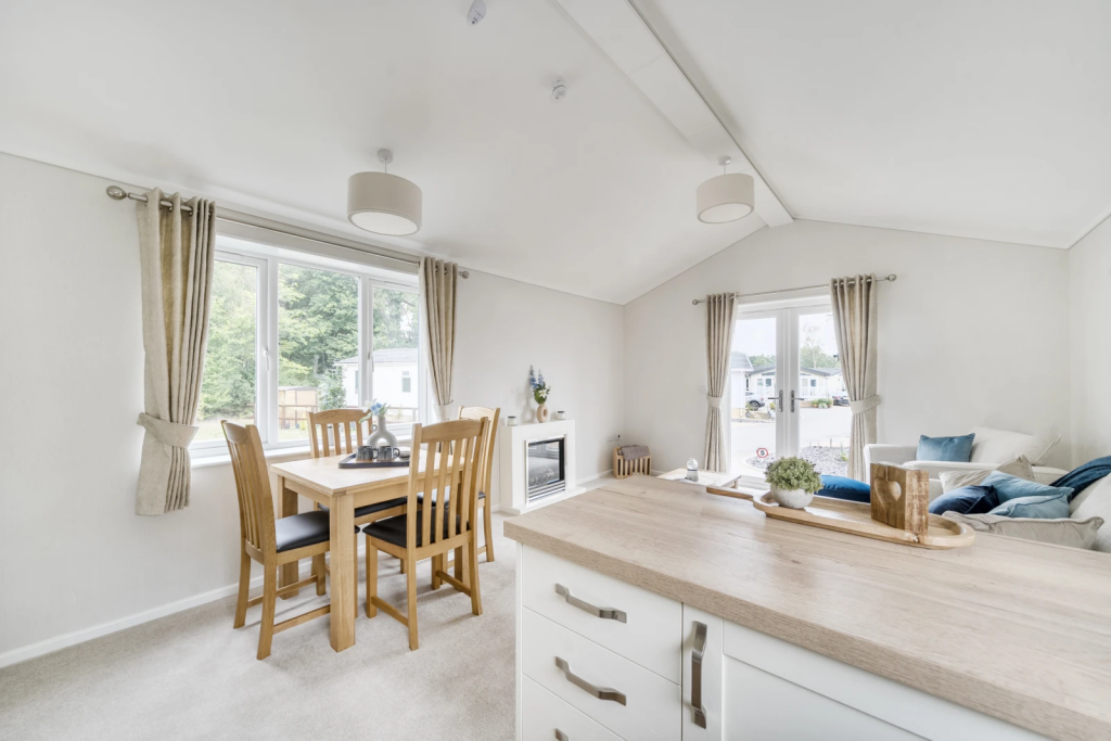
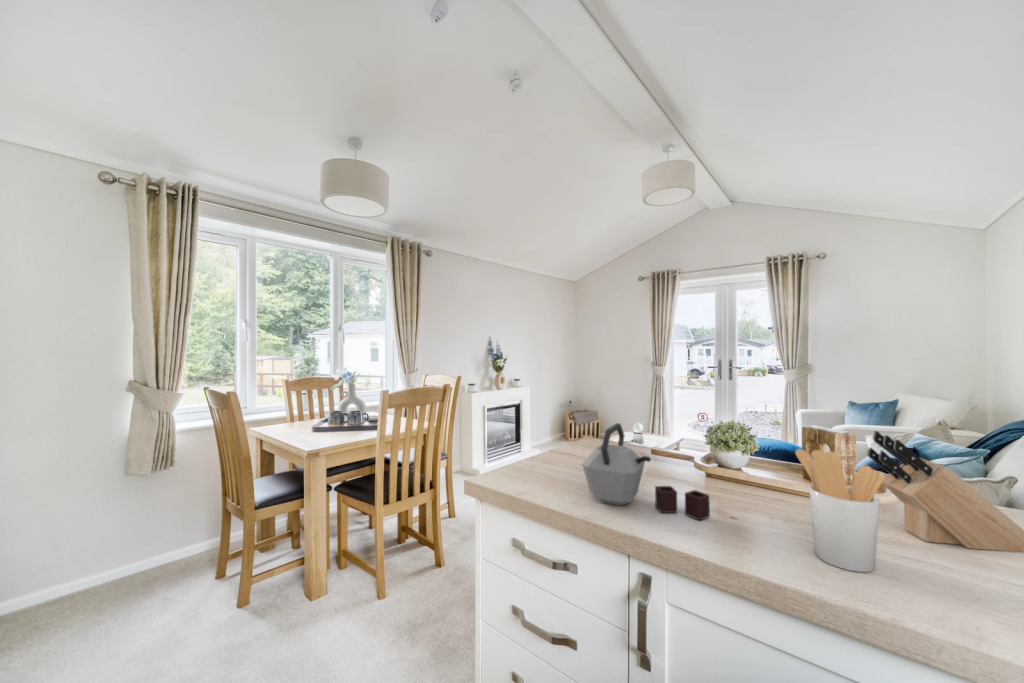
+ kettle [581,422,711,521]
+ utensil holder [794,448,886,573]
+ knife block [867,430,1024,553]
